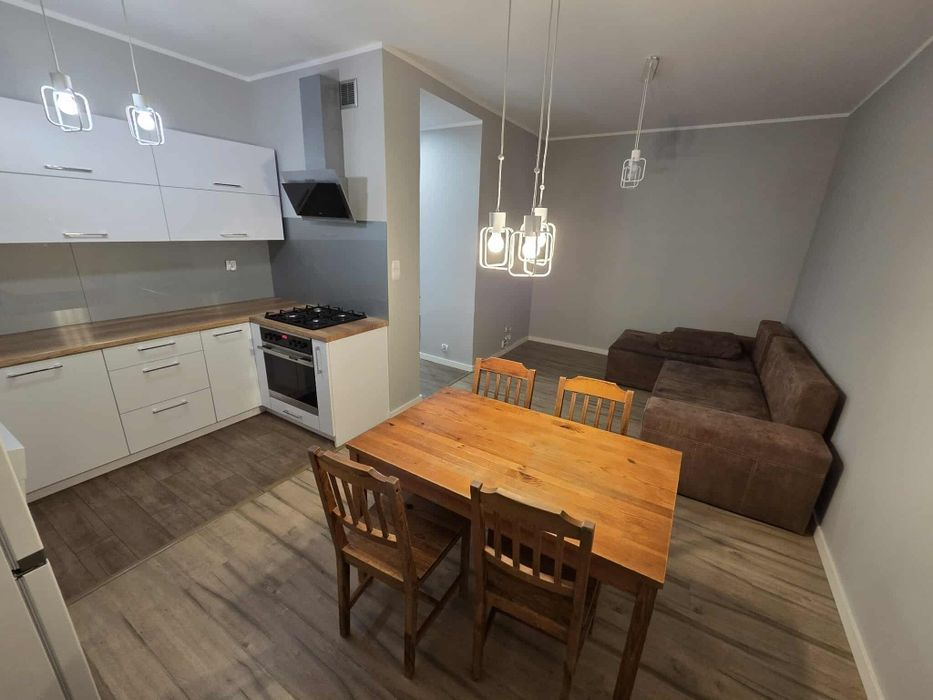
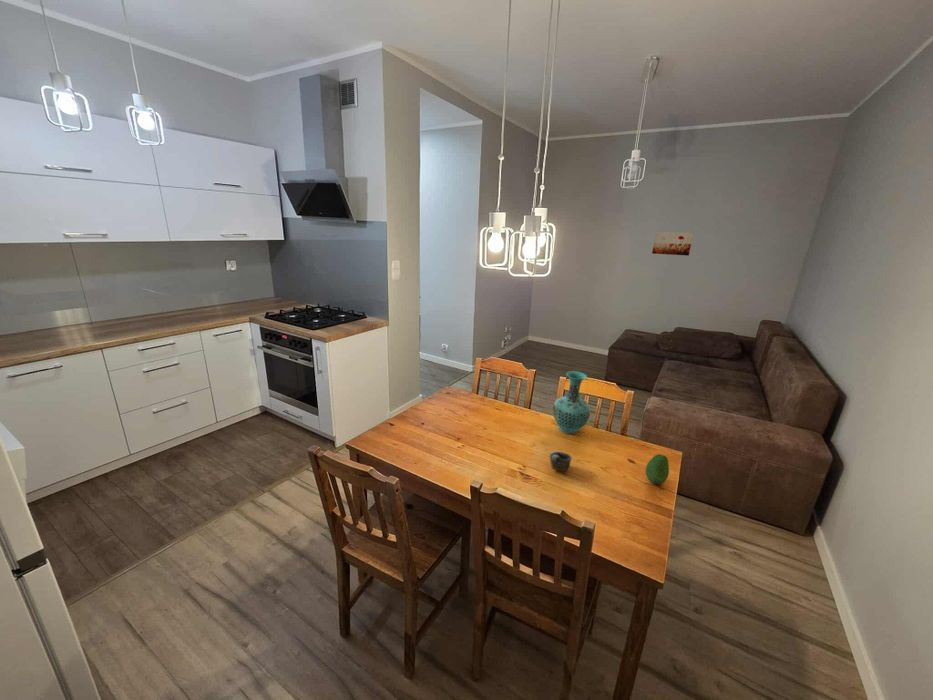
+ cup [548,451,573,472]
+ wall art [651,230,694,257]
+ fruit [645,453,670,485]
+ vase [552,370,591,435]
